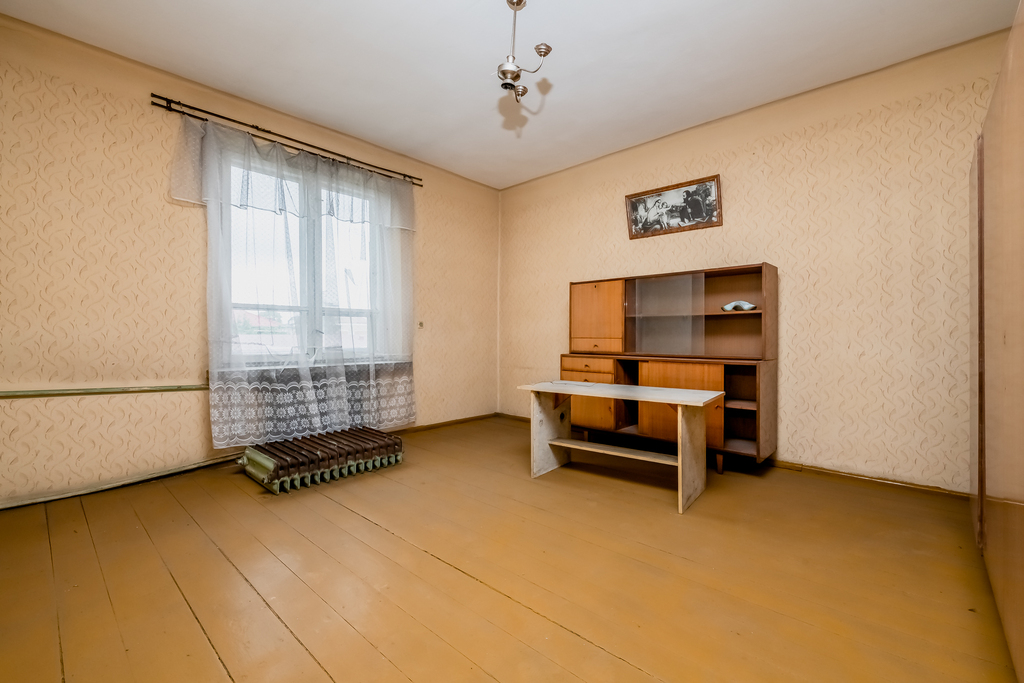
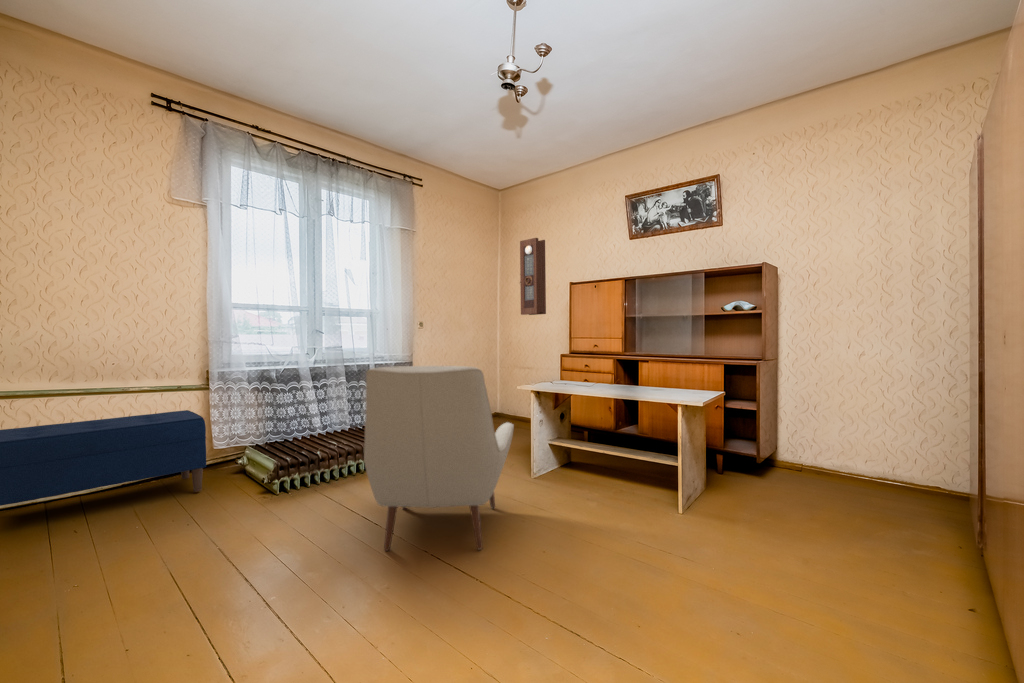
+ chair [363,365,515,552]
+ pendulum clock [519,237,547,316]
+ bench [0,409,207,507]
